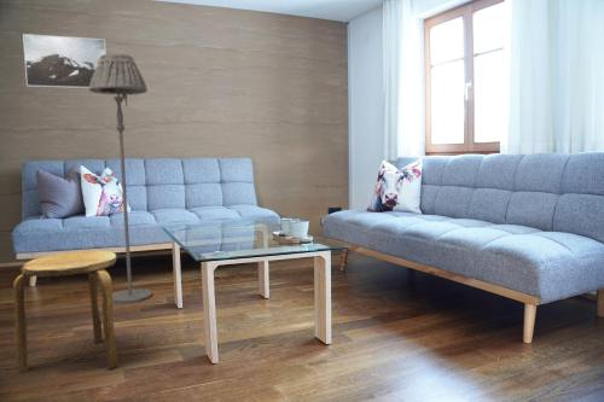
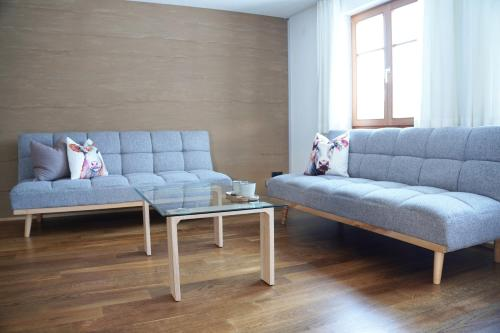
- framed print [22,33,108,89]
- stool [12,250,118,373]
- floor lamp [88,52,153,304]
